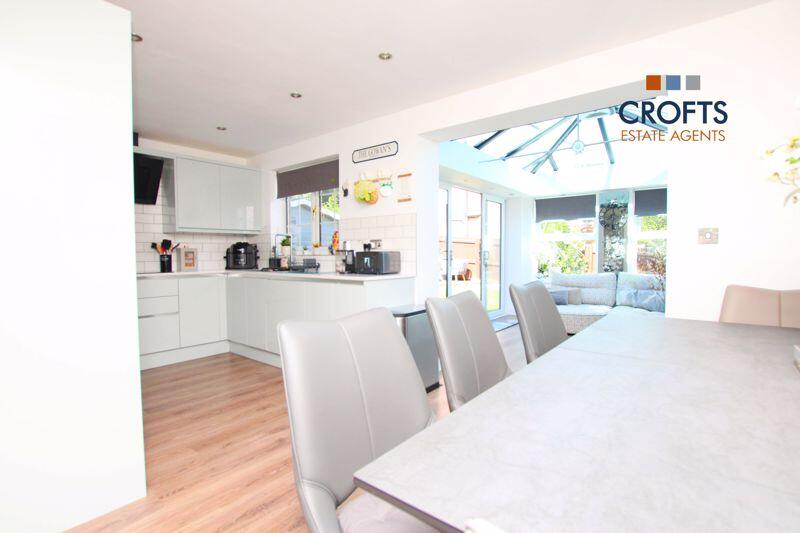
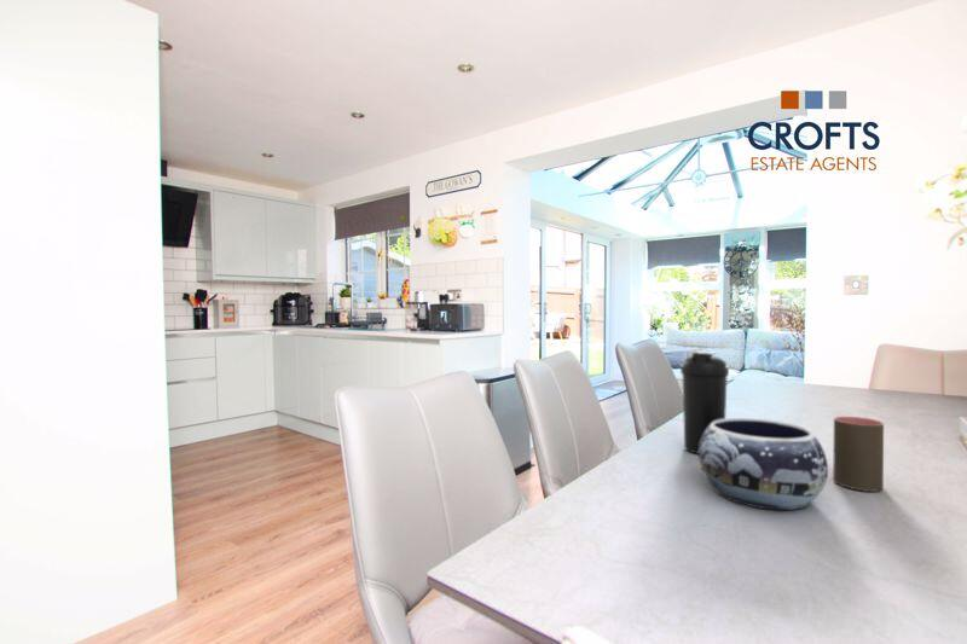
+ cup [832,416,885,493]
+ decorative bowl [697,417,829,511]
+ water bottle [679,350,730,456]
